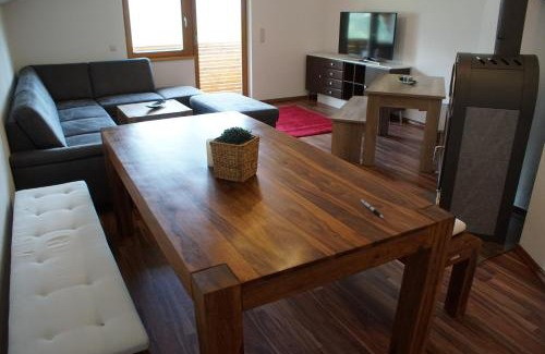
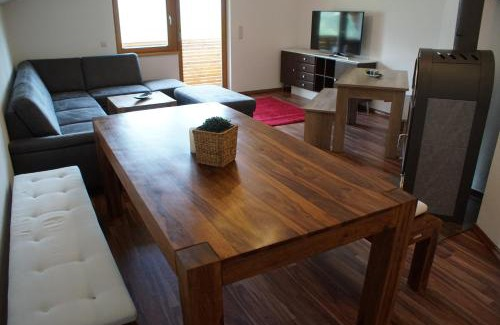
- pen [360,198,385,219]
